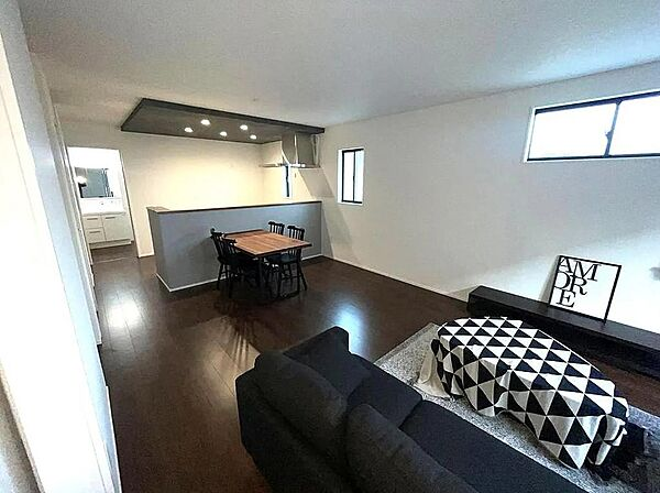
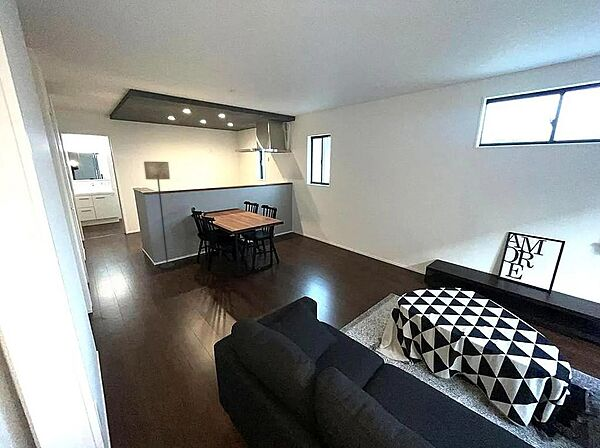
+ floor lamp [143,161,176,269]
